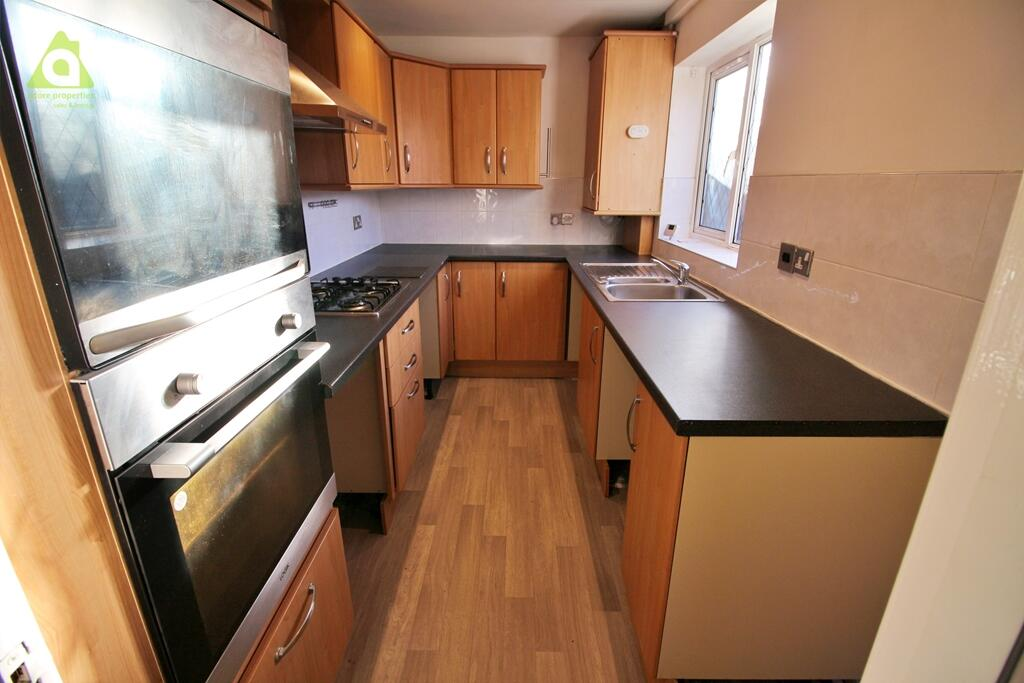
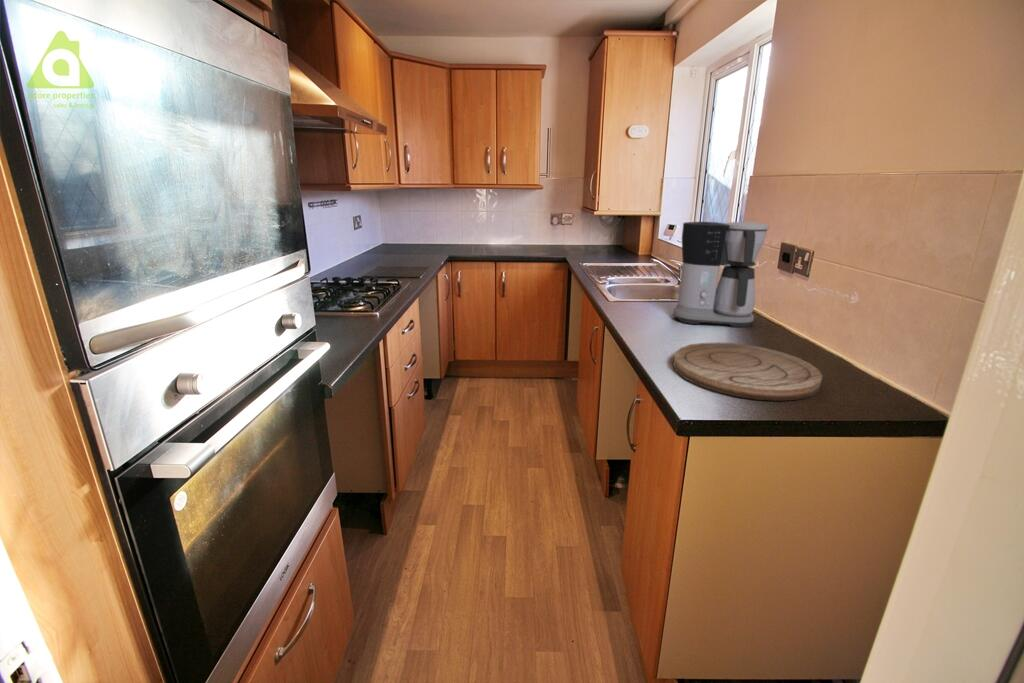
+ cutting board [672,341,823,402]
+ coffee maker [672,221,770,328]
